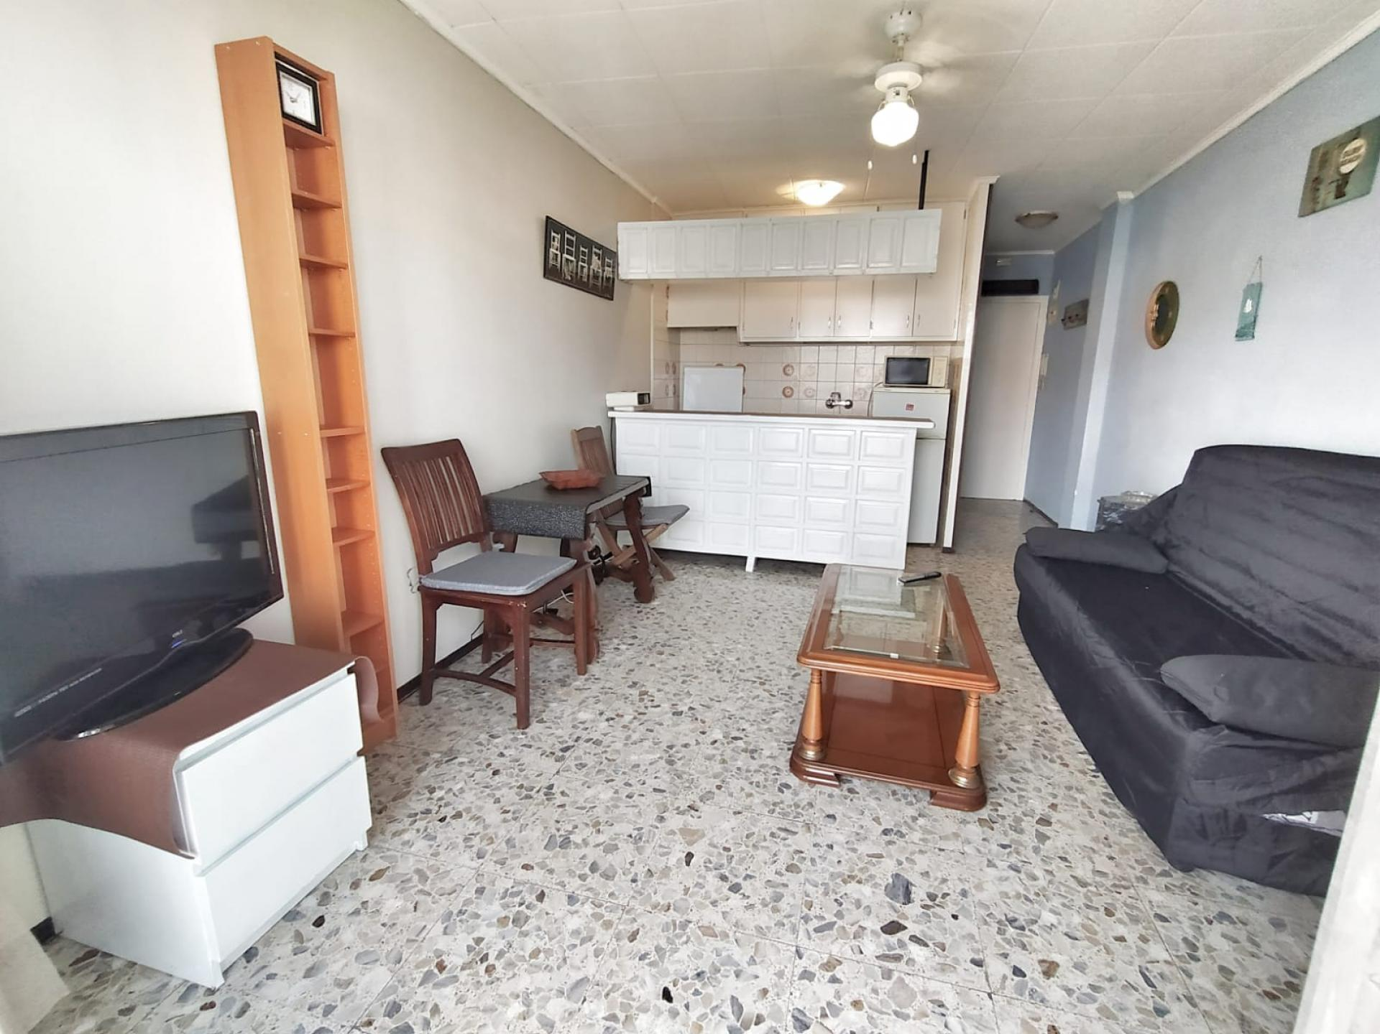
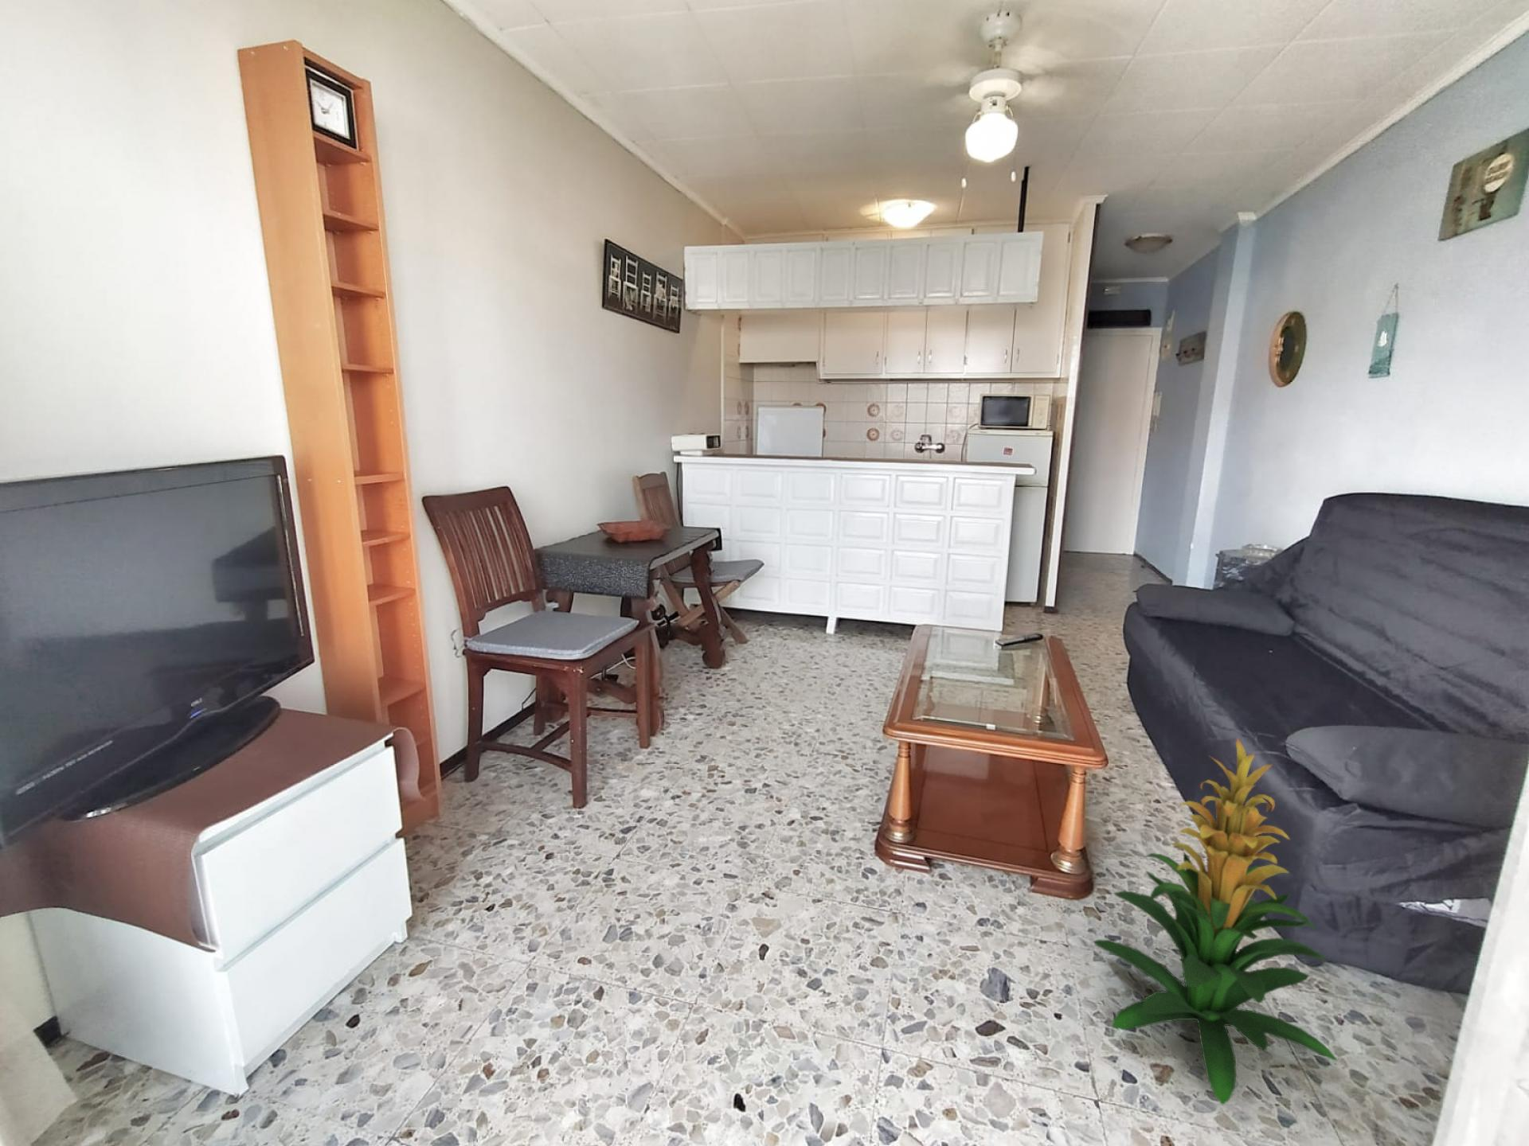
+ indoor plant [1092,737,1339,1105]
